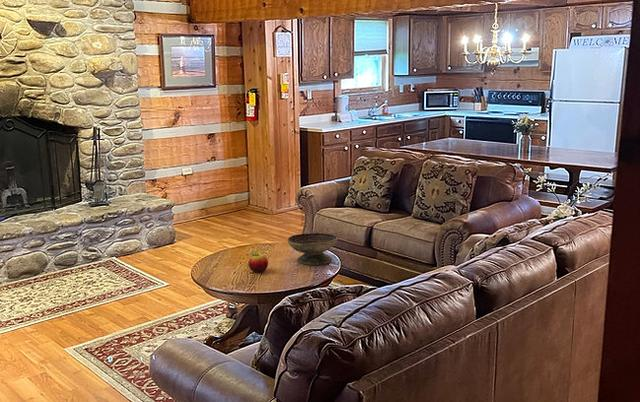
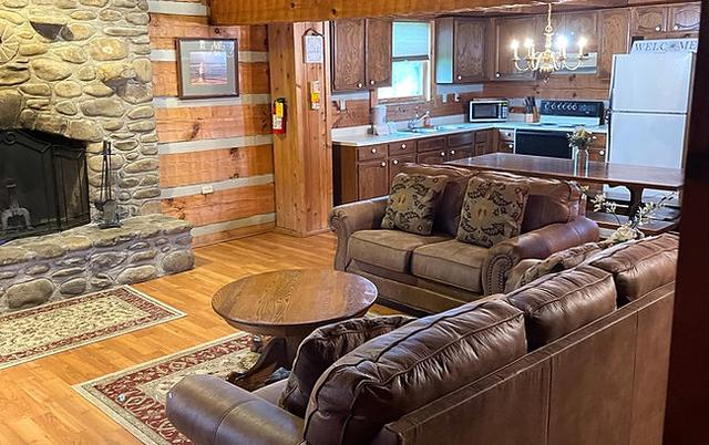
- decorative bowl [286,232,339,266]
- fruit [247,252,269,273]
